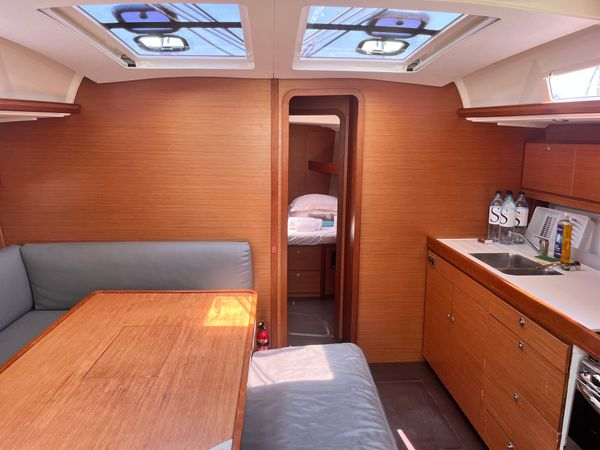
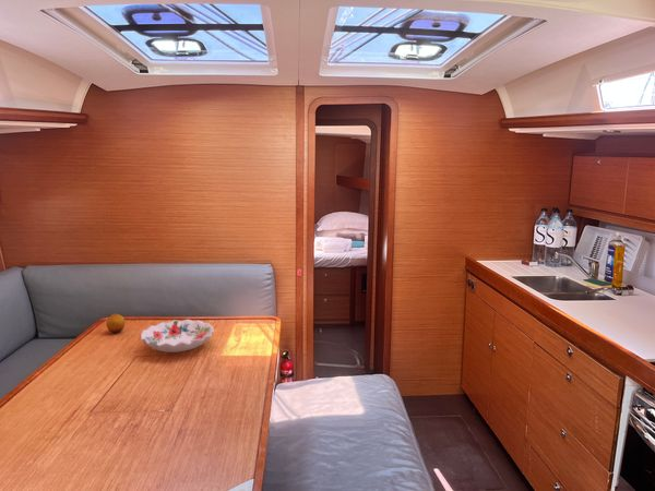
+ fruit [106,313,126,334]
+ decorative bowl [140,319,215,354]
